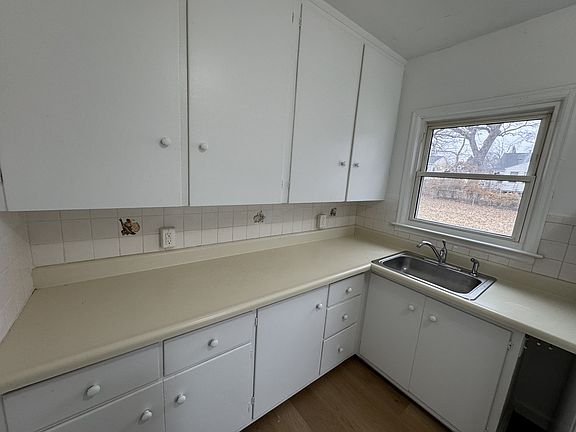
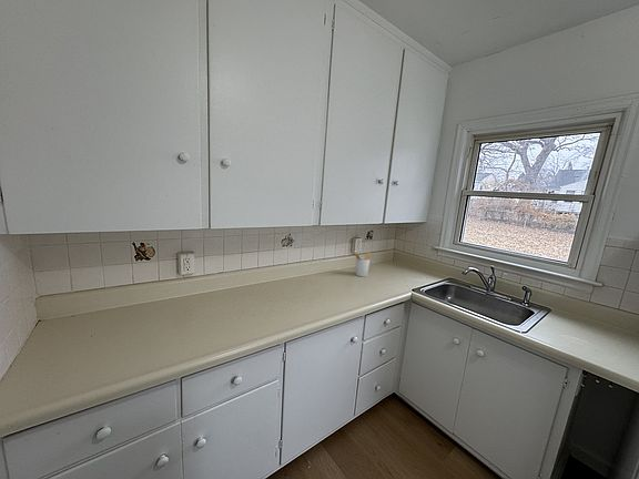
+ utensil holder [352,251,373,277]
